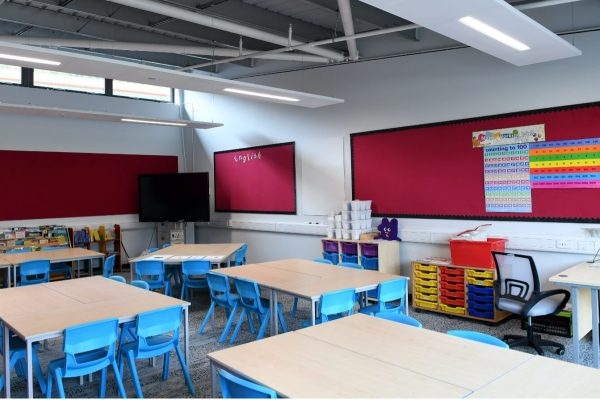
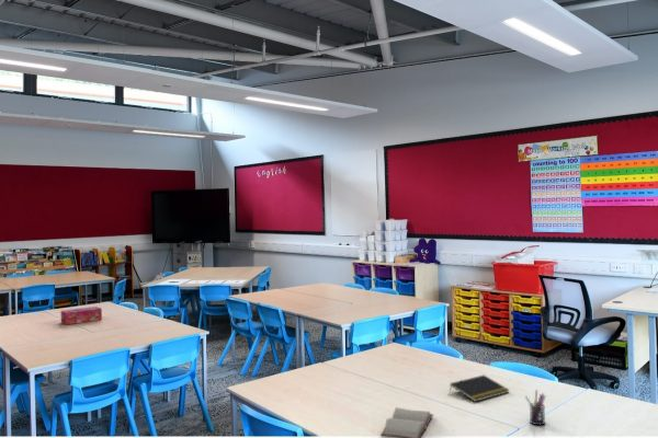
+ notepad [449,374,510,403]
+ hardback book [379,406,434,438]
+ pen holder [524,389,547,426]
+ tissue box [60,306,103,325]
